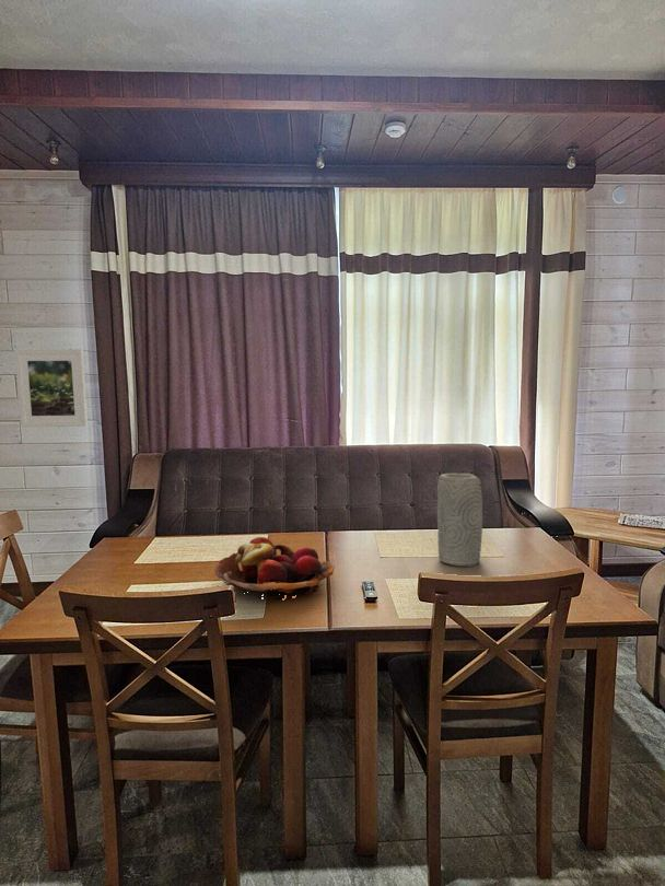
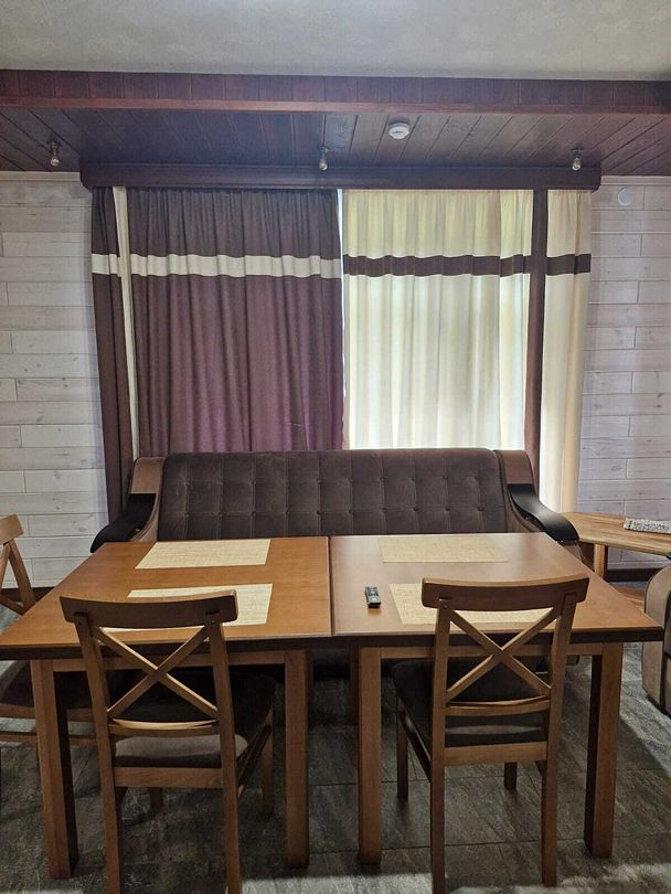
- vase [436,473,483,568]
- fruit basket [214,536,336,601]
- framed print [14,348,89,428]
